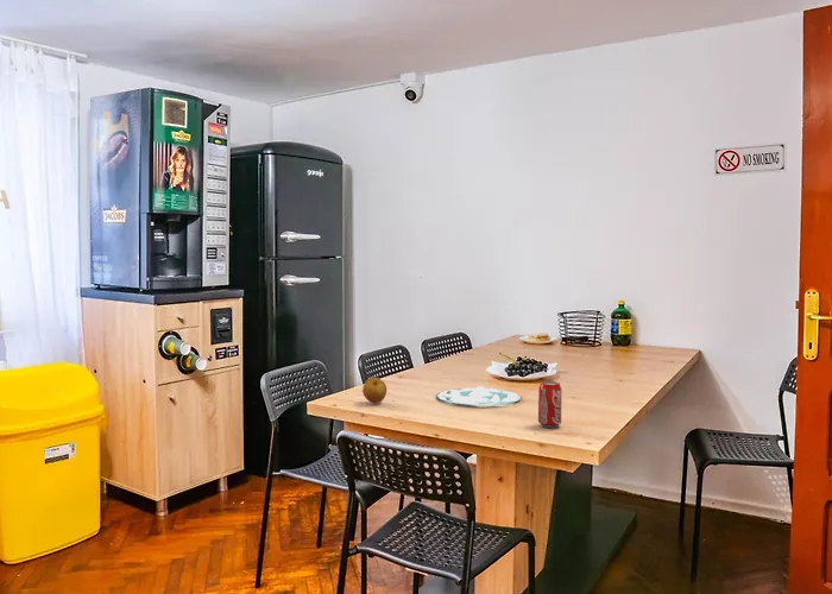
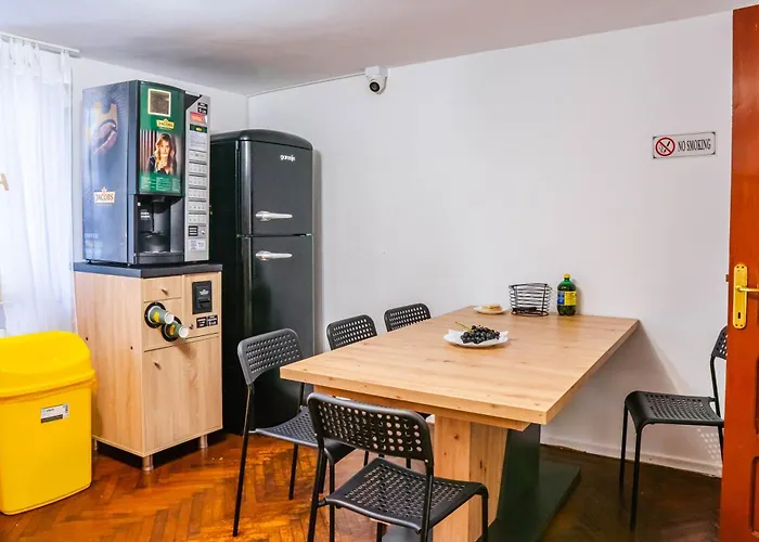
- apple [361,377,387,404]
- plate [435,385,522,406]
- beverage can [537,380,563,429]
